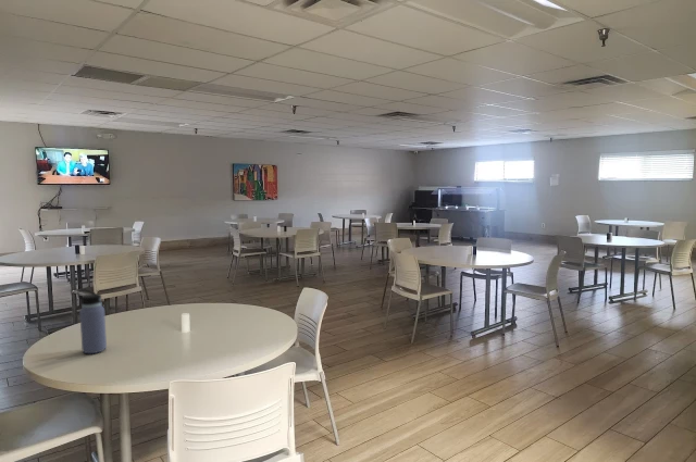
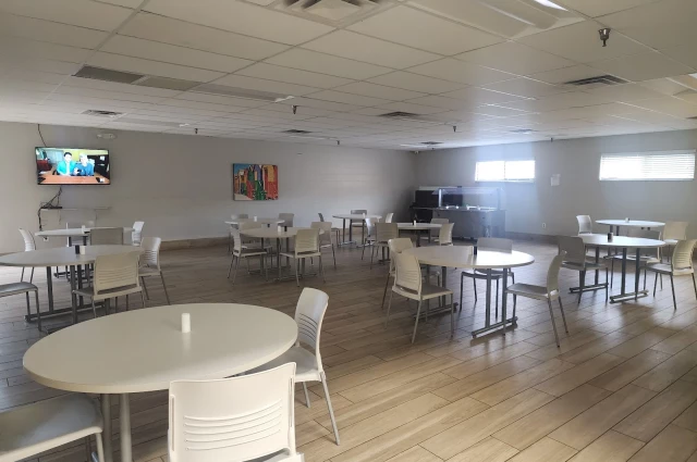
- water bottle [76,288,108,354]
